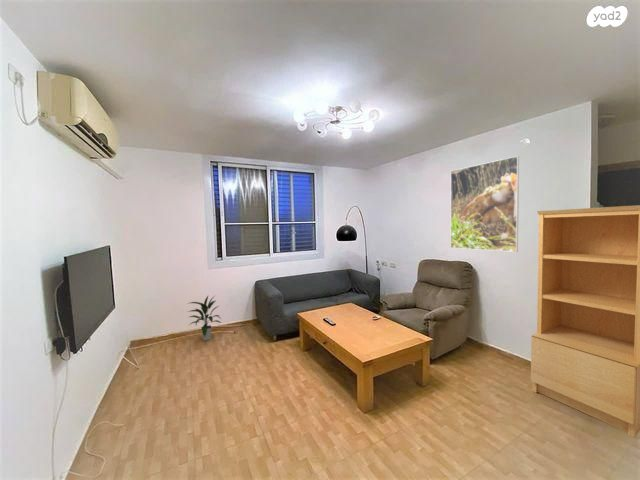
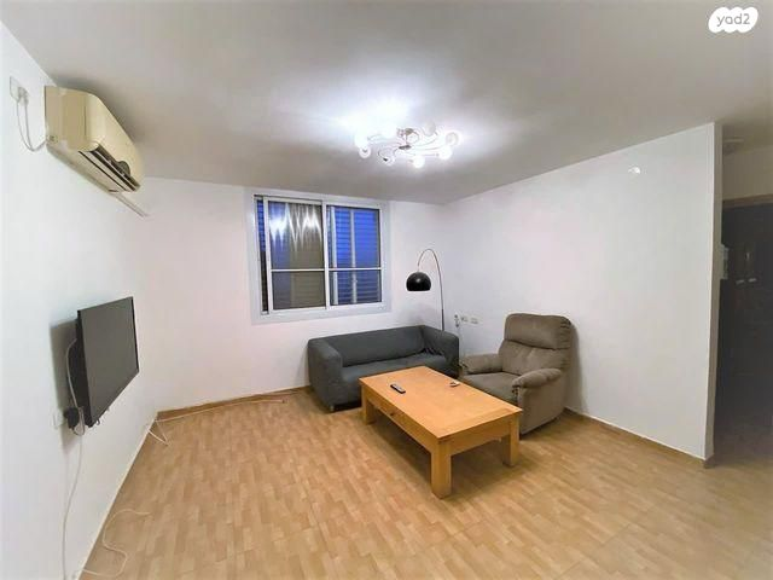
- indoor plant [186,295,222,342]
- bookcase [530,204,640,439]
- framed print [450,155,520,253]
